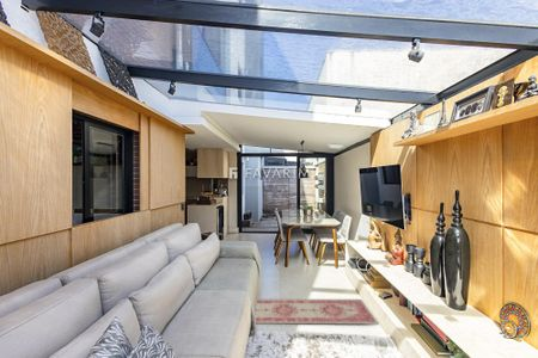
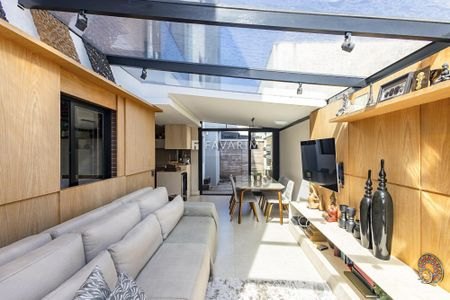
- rug [253,298,380,326]
